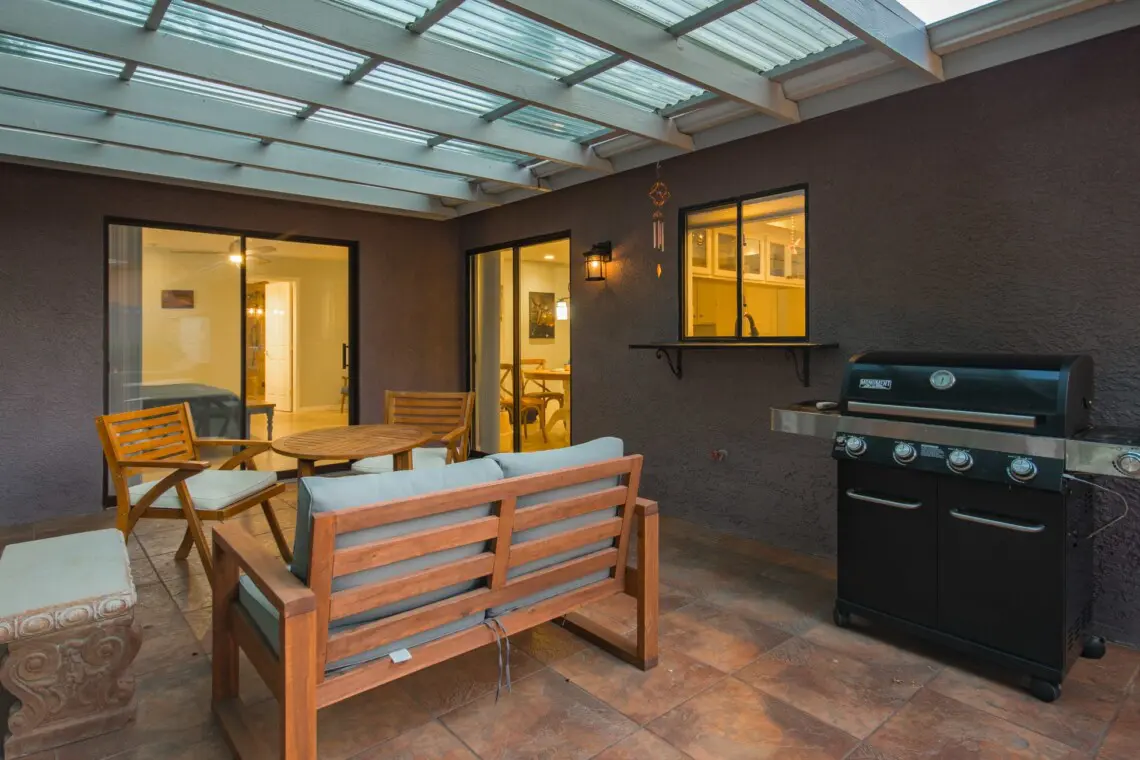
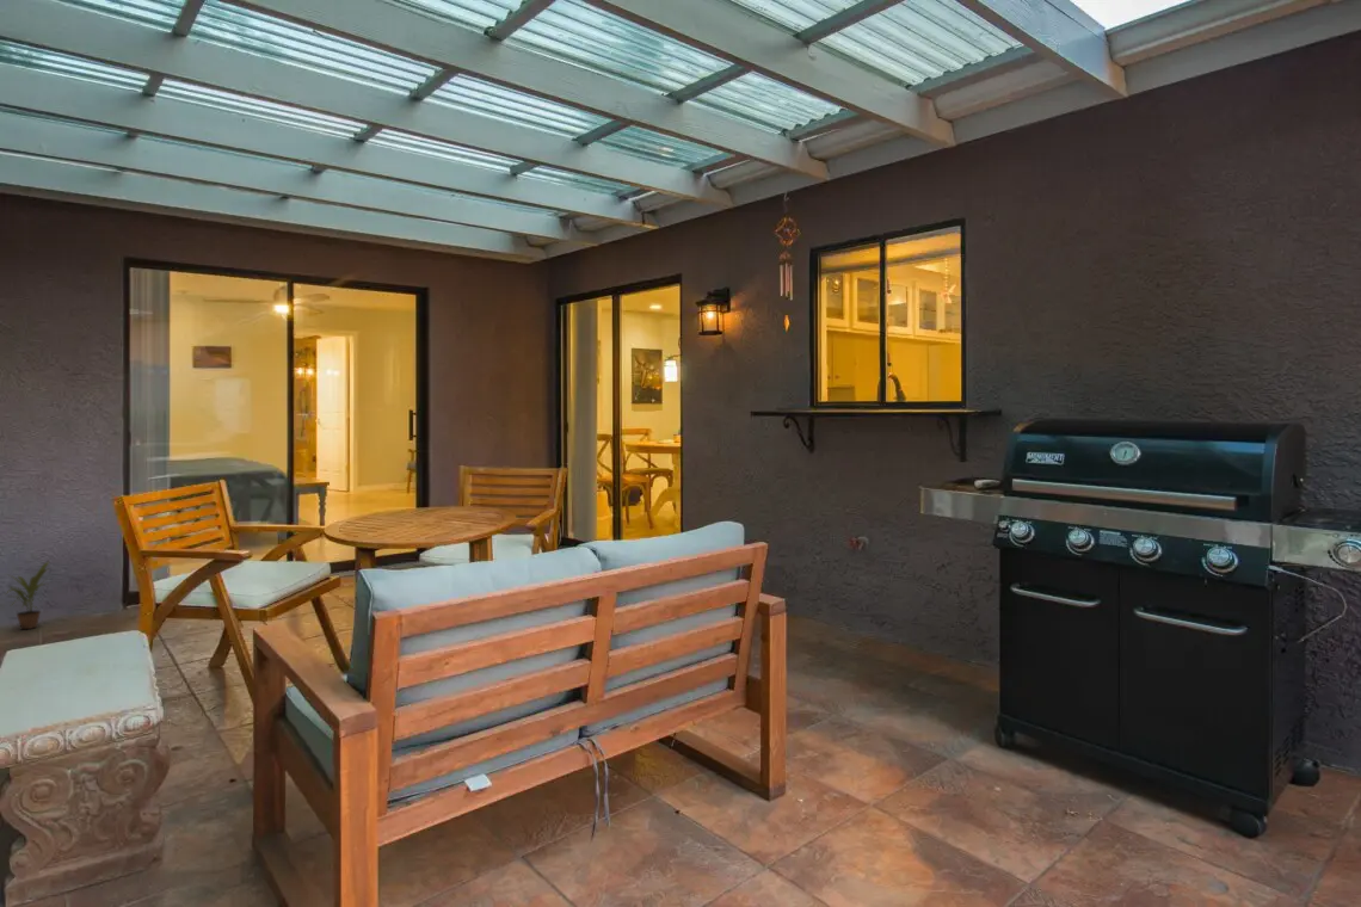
+ potted plant [2,561,50,630]
